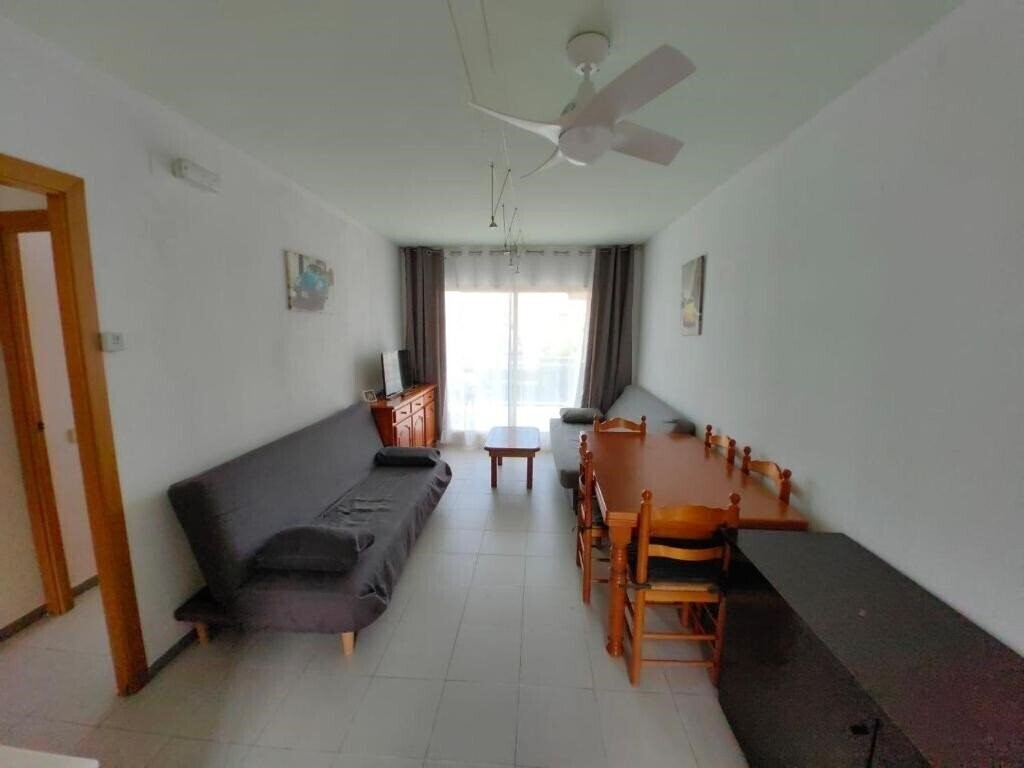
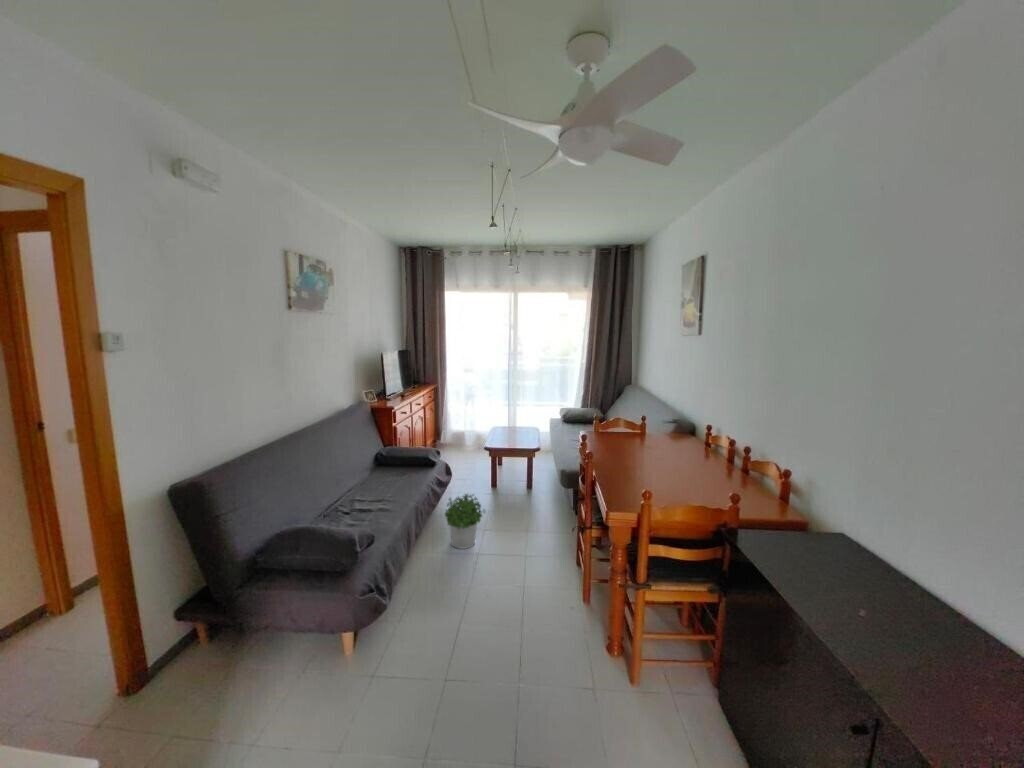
+ potted plant [443,492,487,550]
